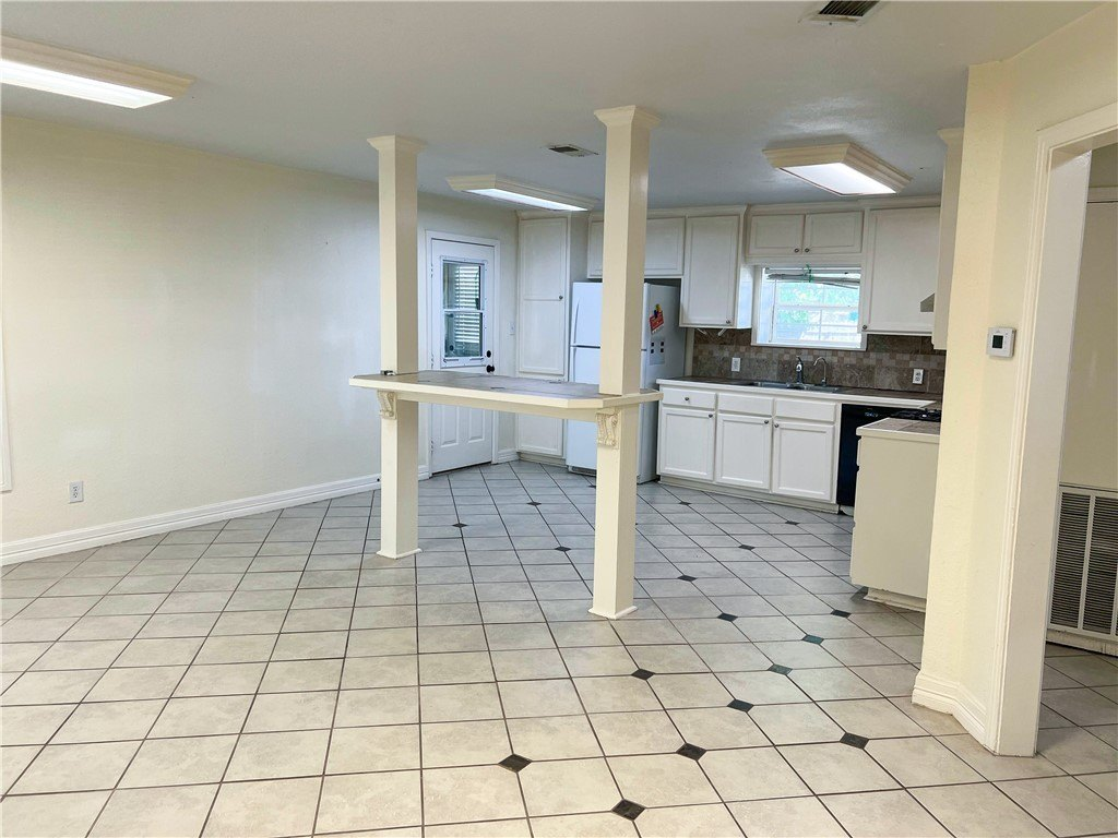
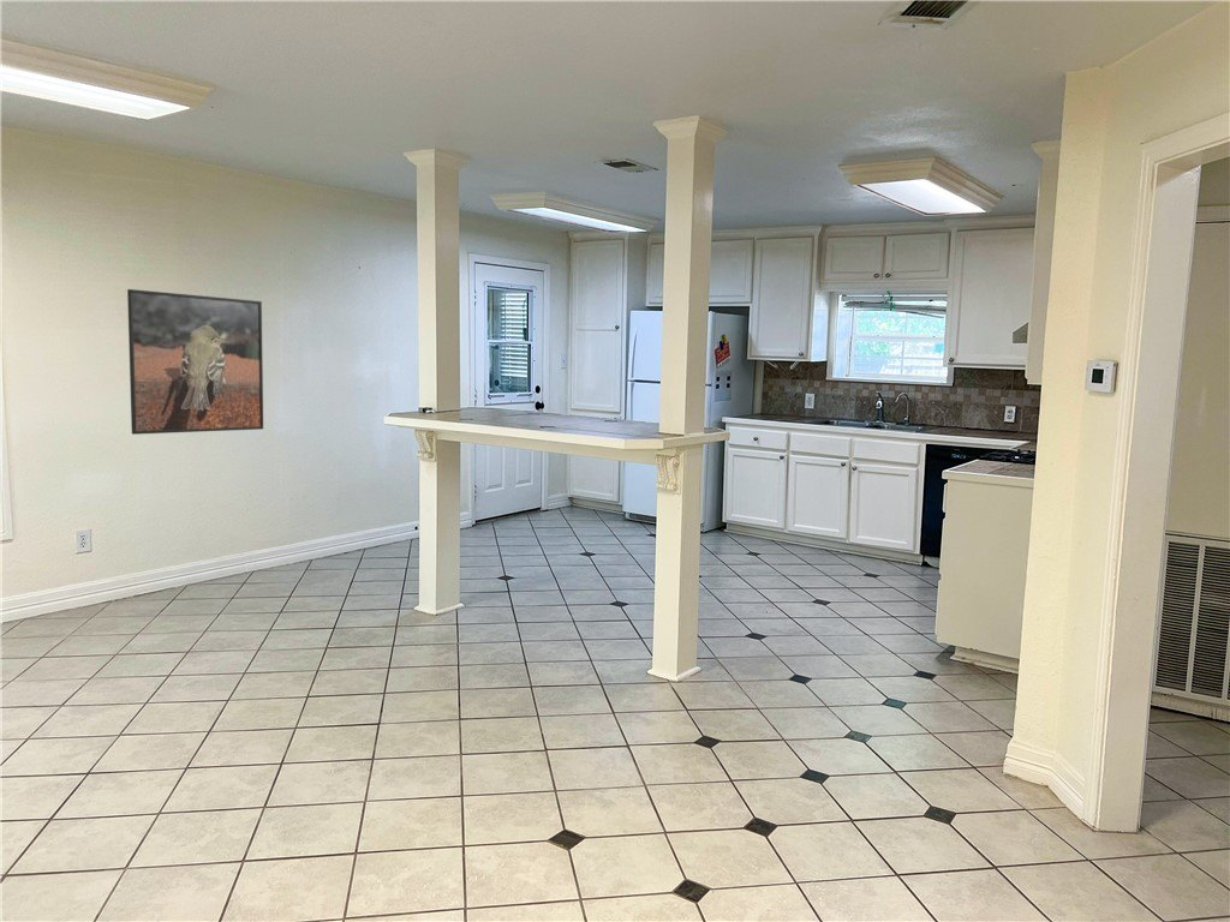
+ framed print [126,288,264,436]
